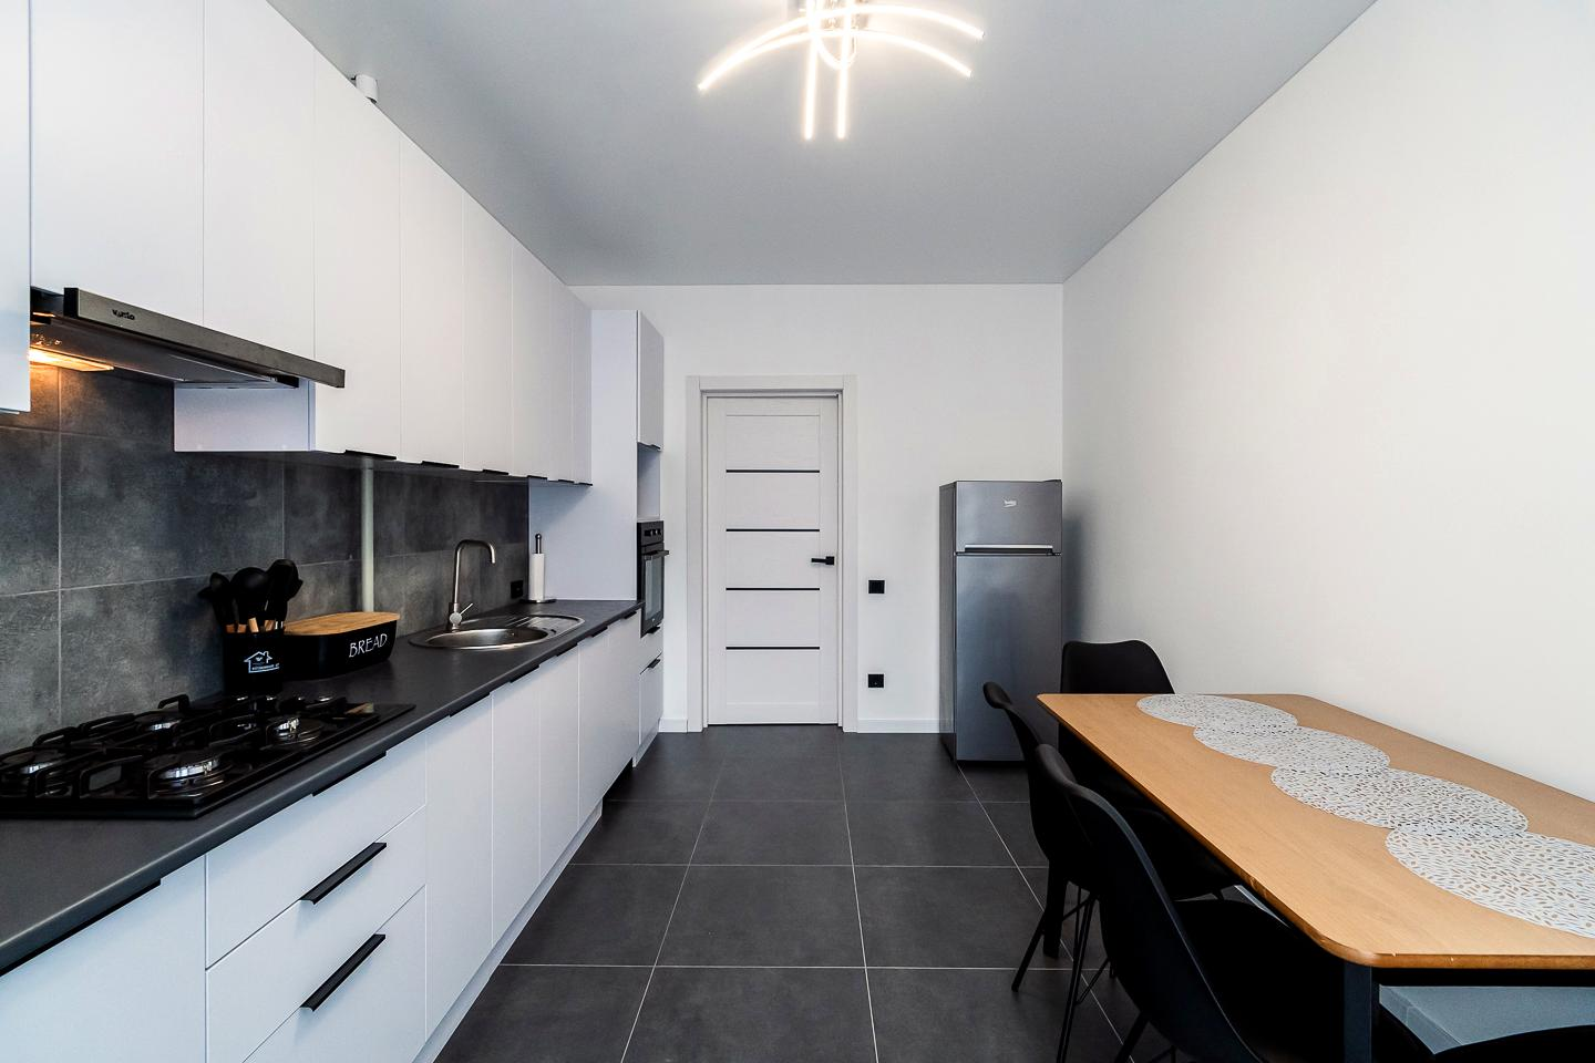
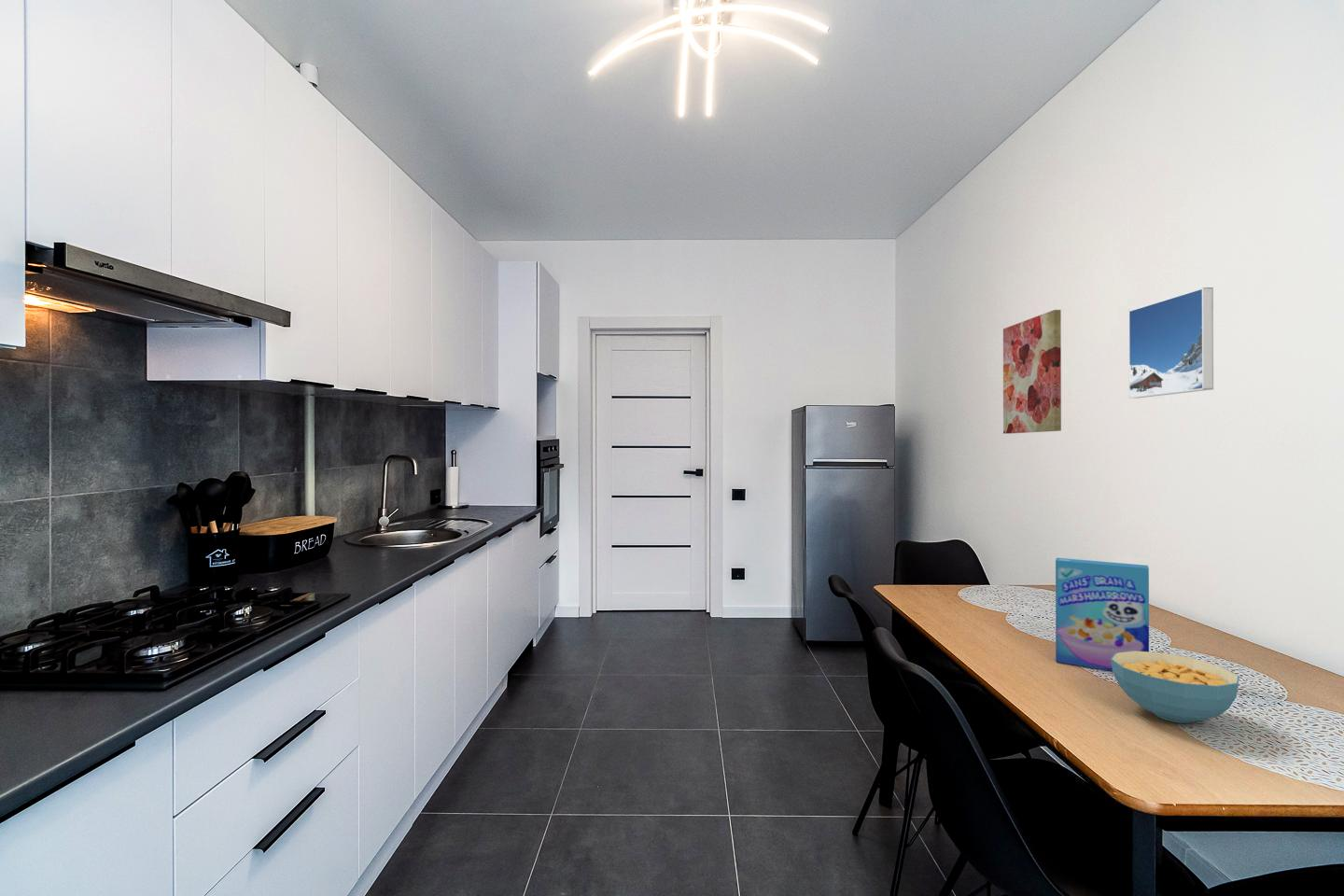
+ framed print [1127,287,1214,399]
+ cereal box [1055,557,1150,672]
+ wall art [1002,309,1062,435]
+ cereal bowl [1111,651,1240,724]
